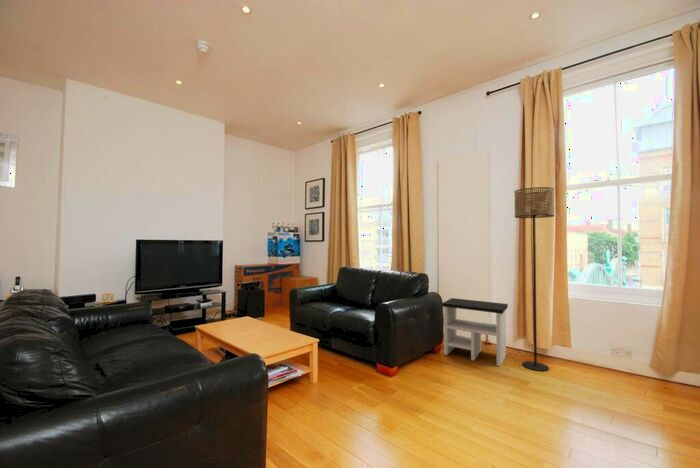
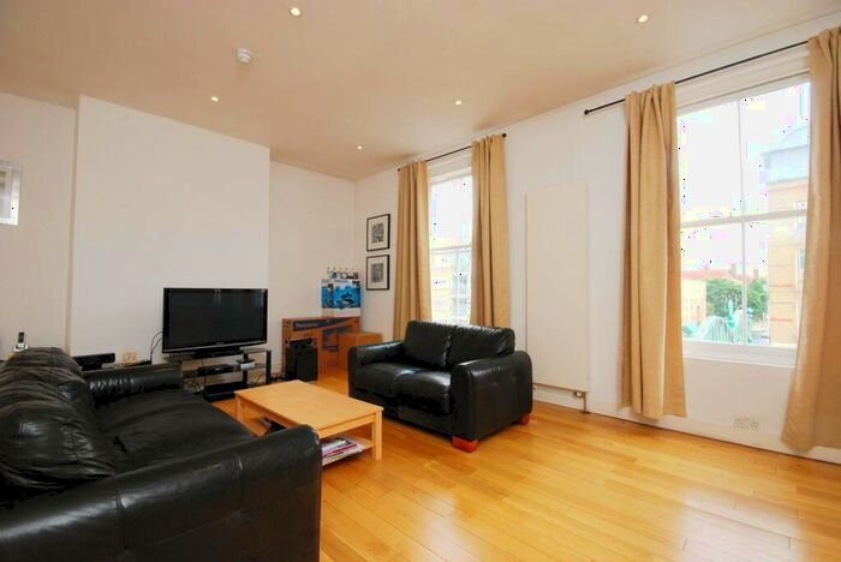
- floor lamp [513,186,555,372]
- side table [441,297,509,367]
